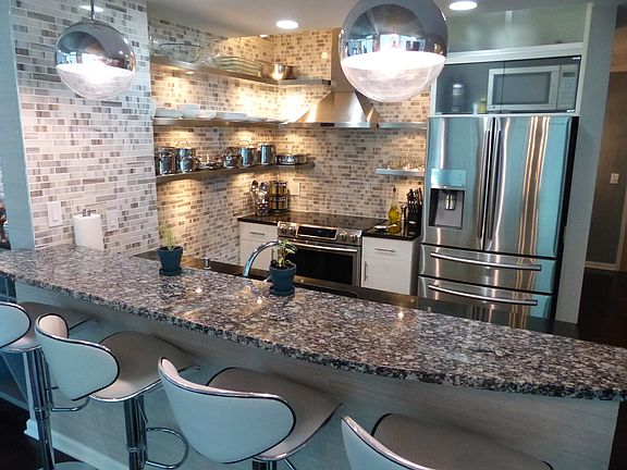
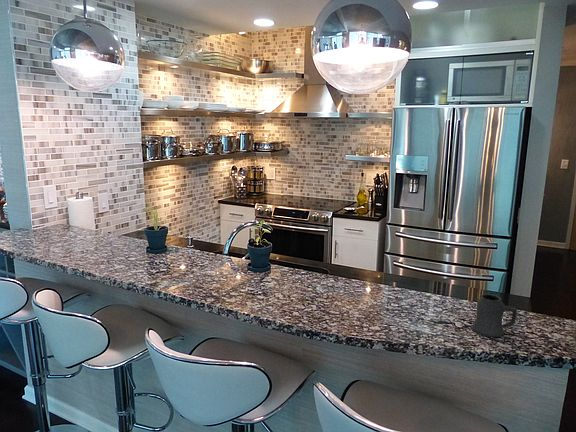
+ mug [471,293,518,338]
